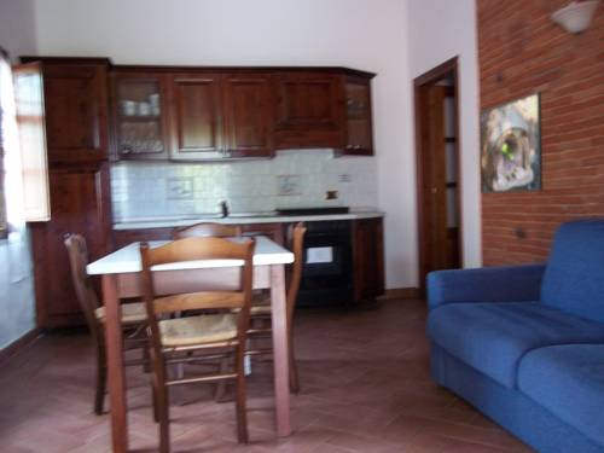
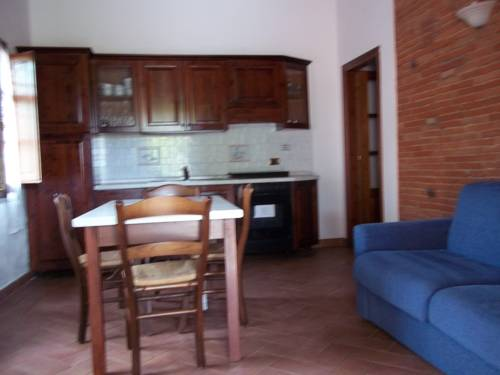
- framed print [478,91,544,194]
